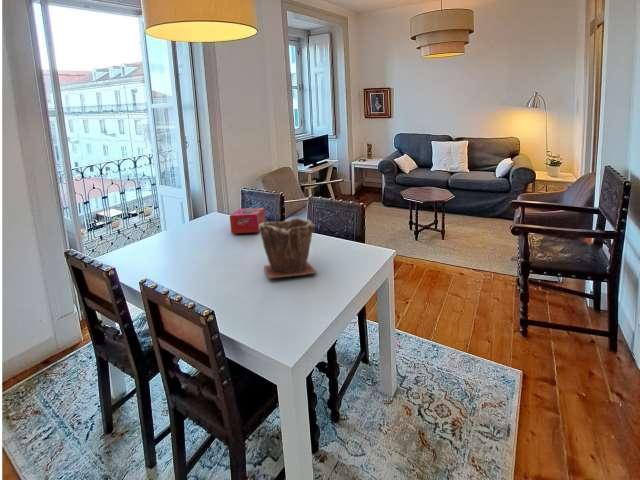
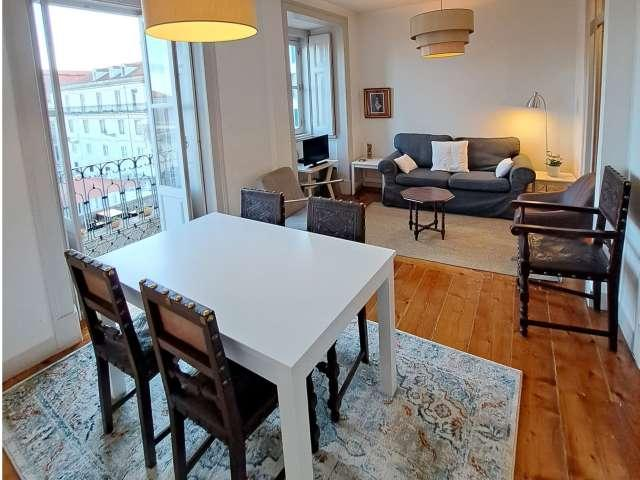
- tissue box [229,207,266,234]
- plant pot [259,217,318,280]
